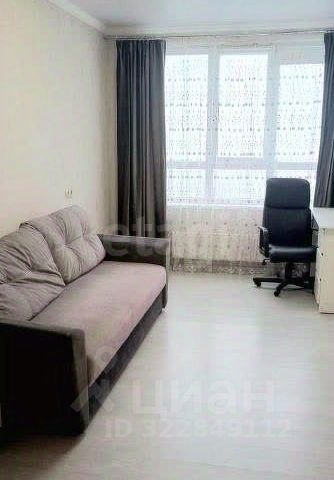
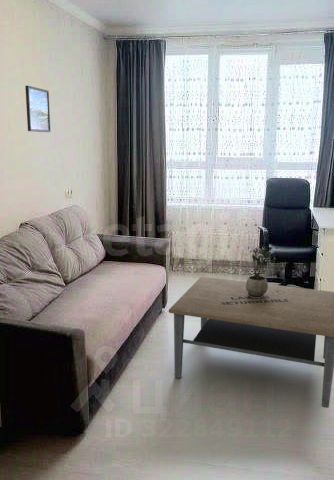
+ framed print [24,85,52,133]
+ coffee table [168,276,334,409]
+ potted plant [245,245,277,298]
